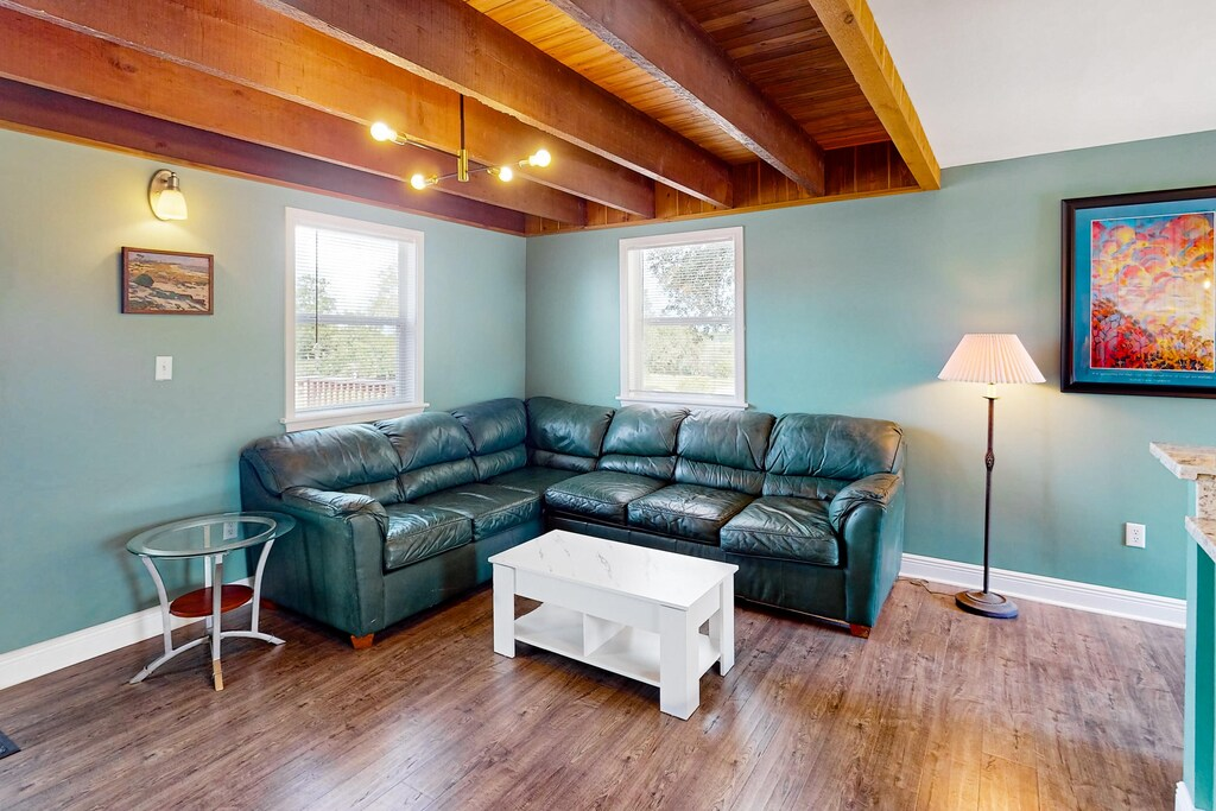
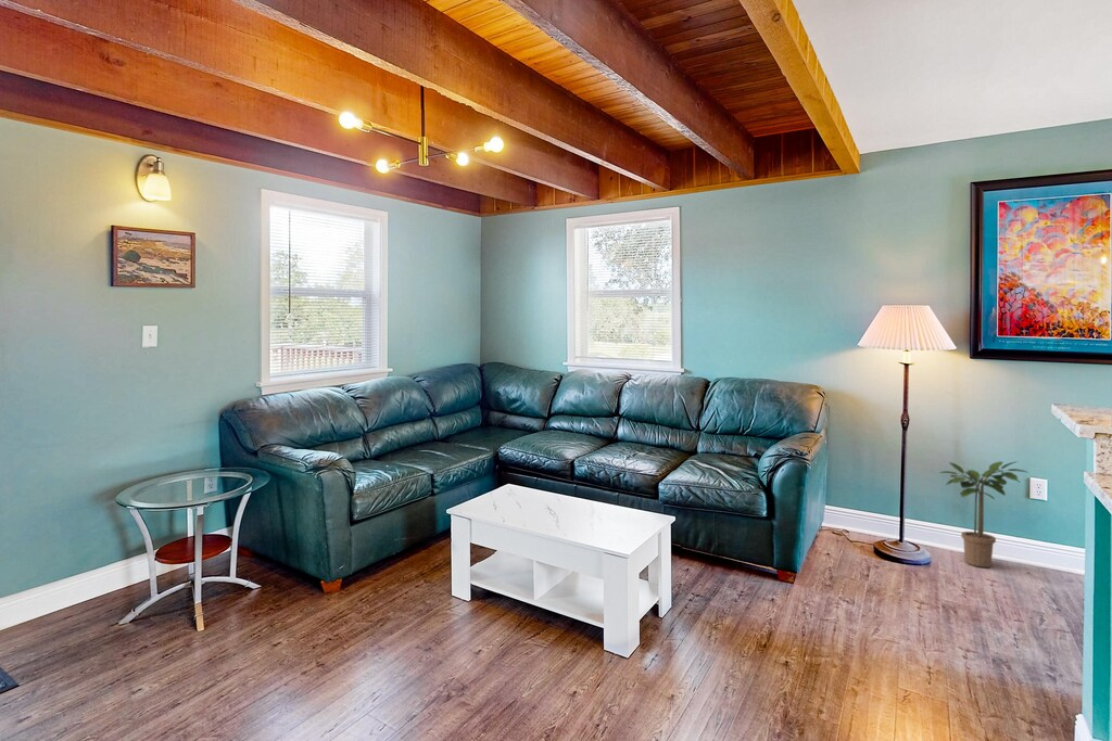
+ potted plant [938,460,1029,568]
